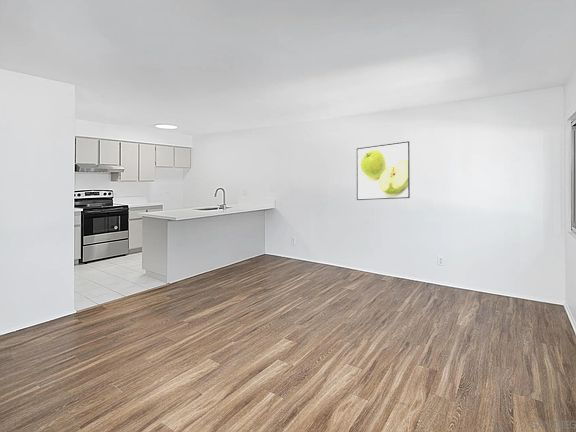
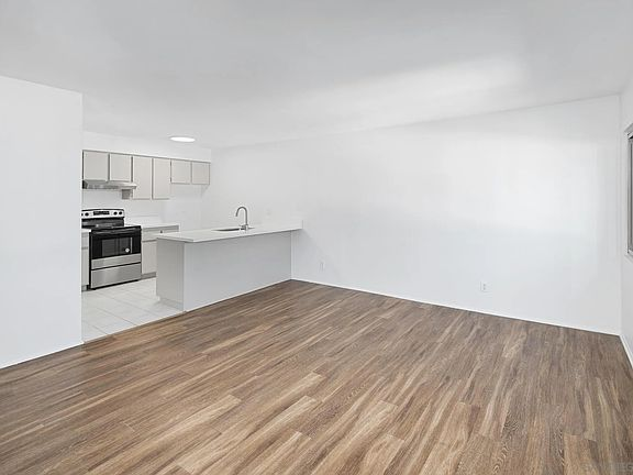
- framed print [356,140,411,201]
